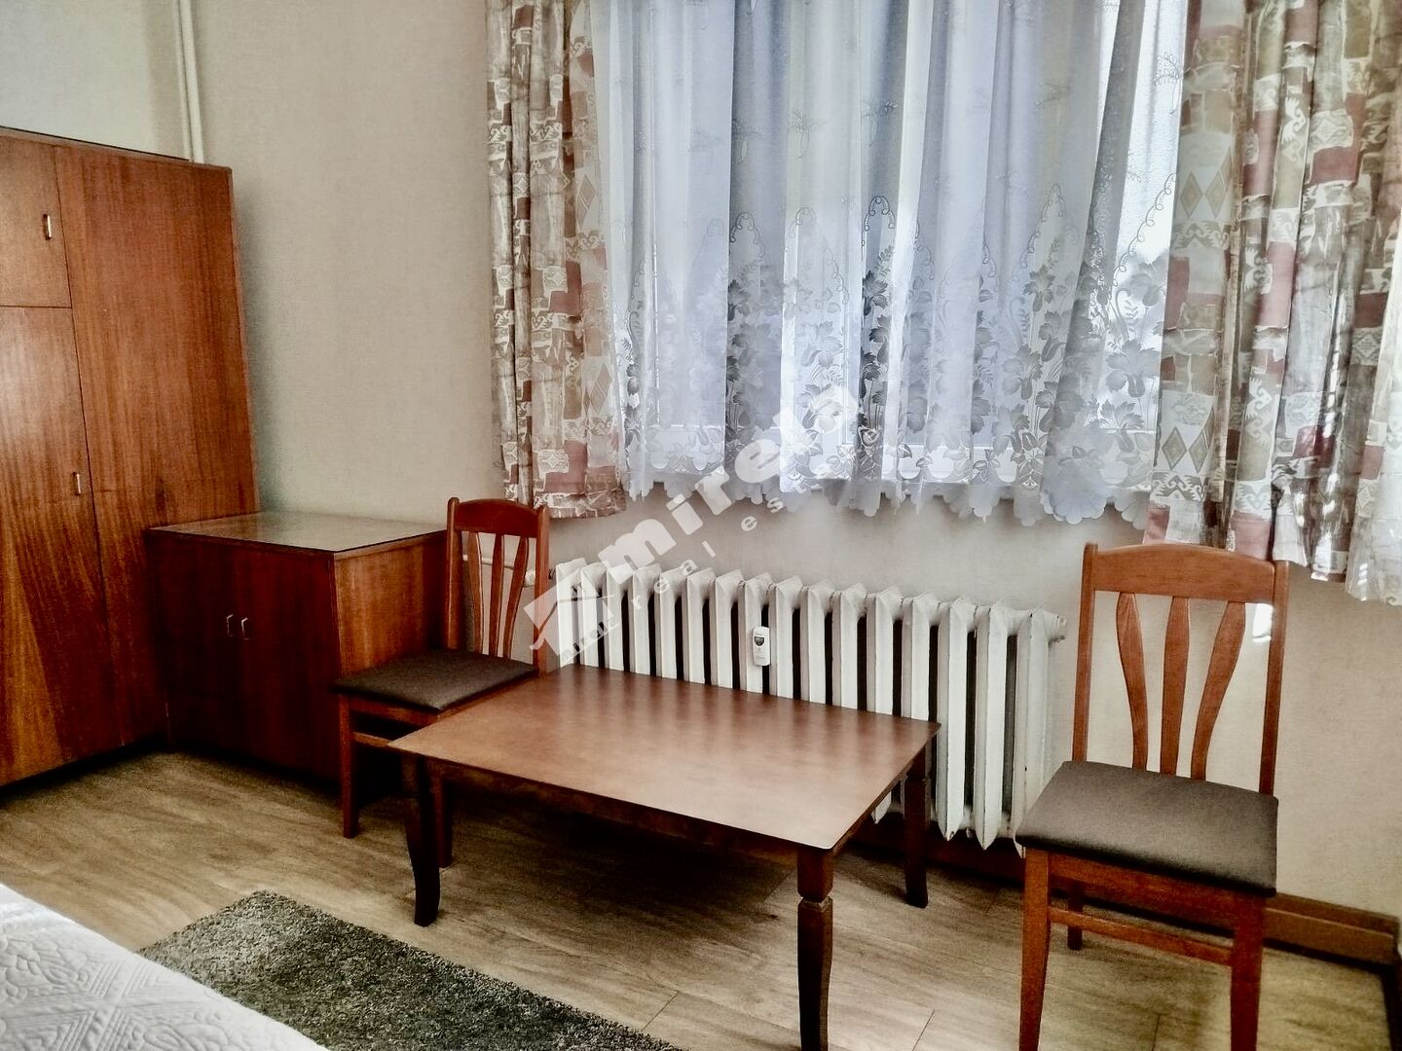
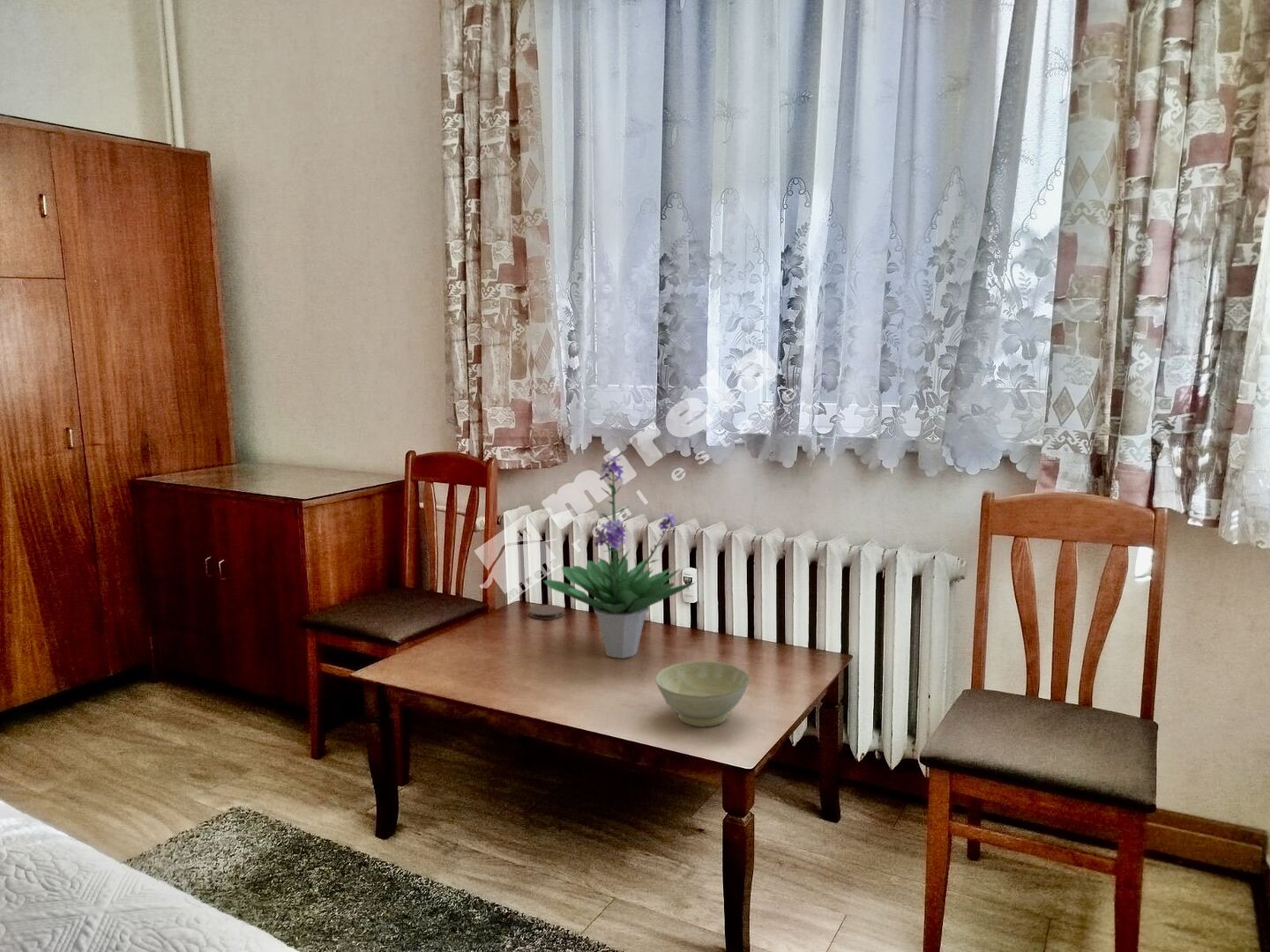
+ potted plant [542,455,696,659]
+ bowl [654,660,751,728]
+ coaster [529,604,565,621]
